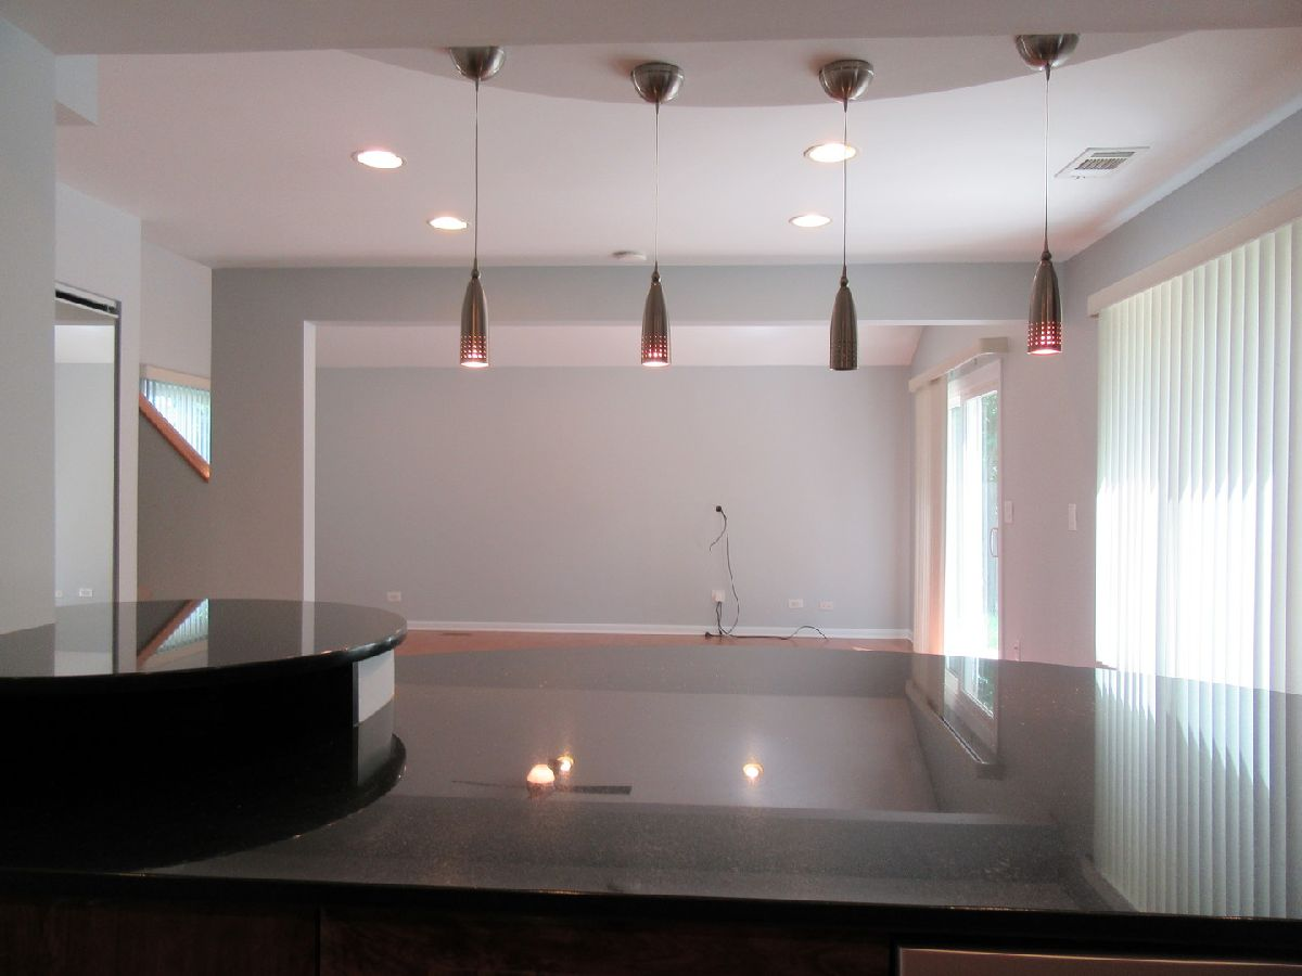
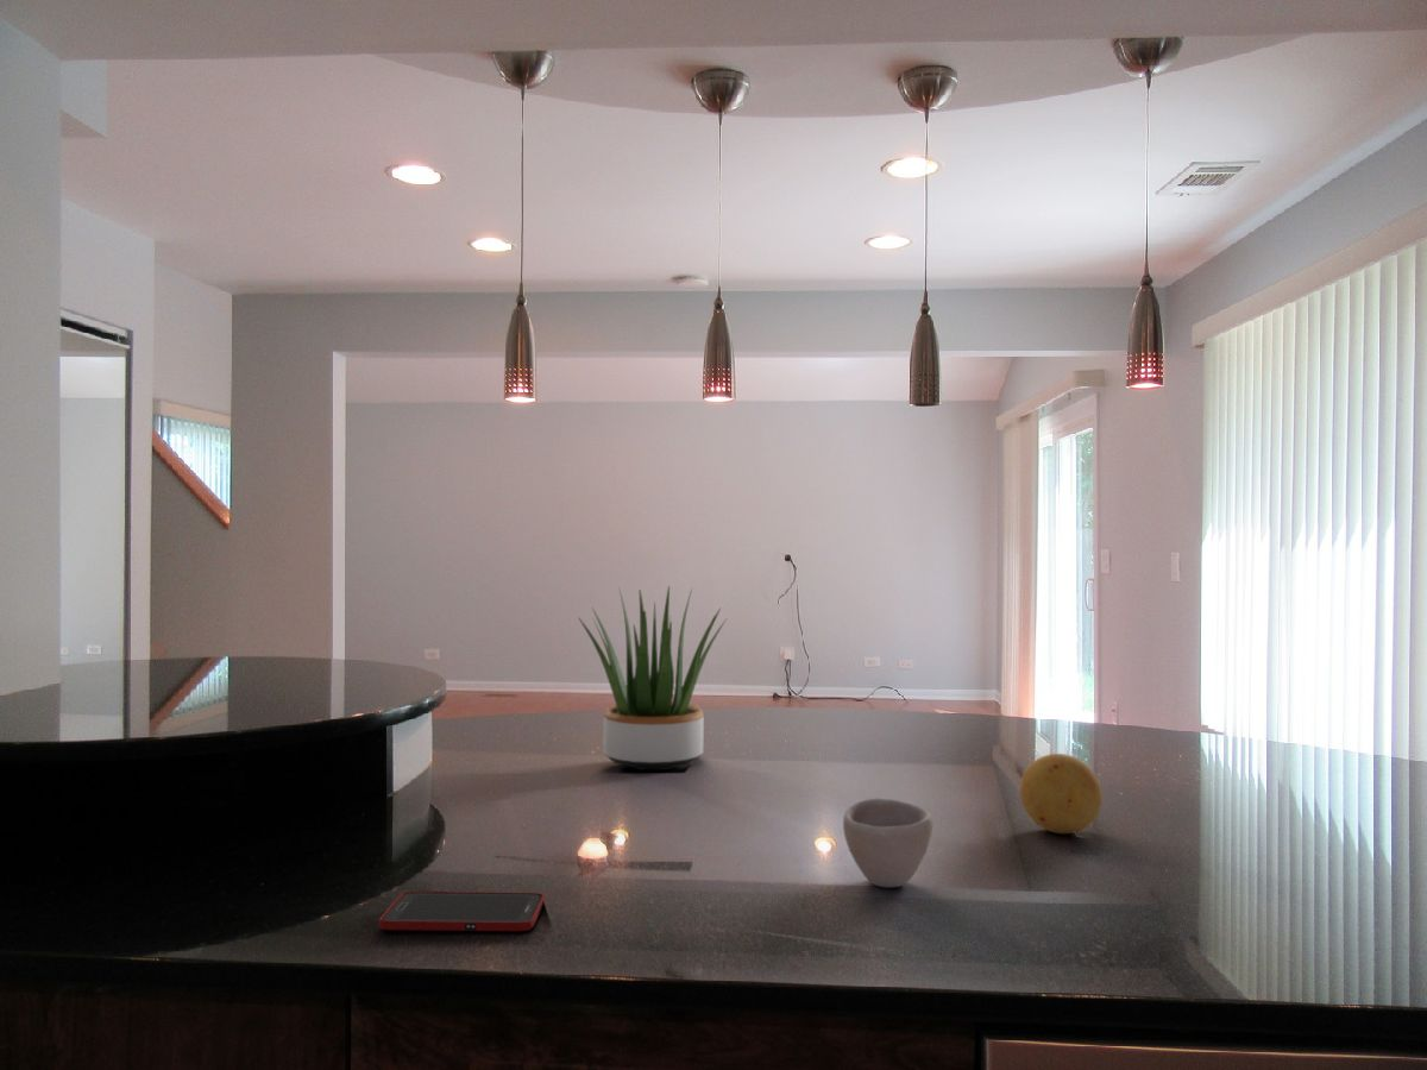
+ cell phone [378,890,545,932]
+ fruit [1019,753,1104,835]
+ cup [842,797,935,888]
+ potted plant [577,585,728,772]
